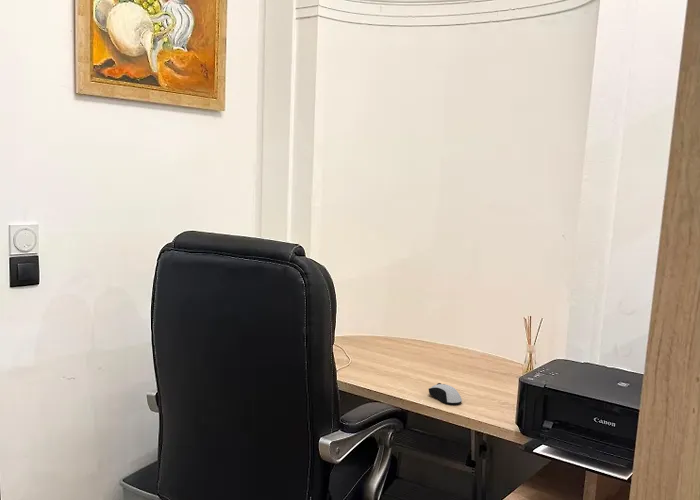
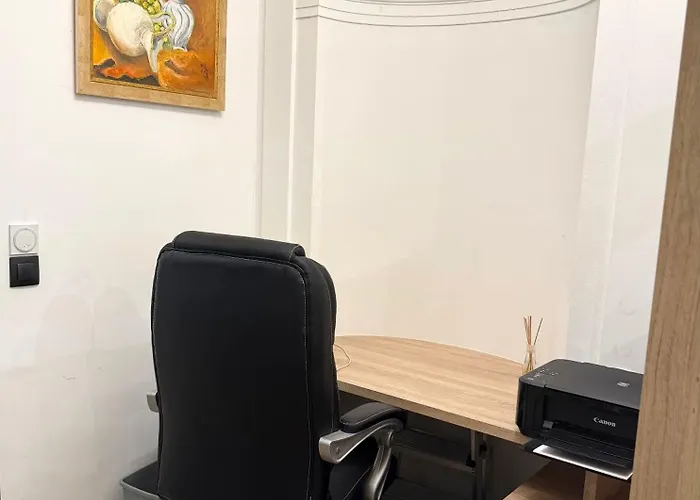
- computer mouse [428,382,463,406]
